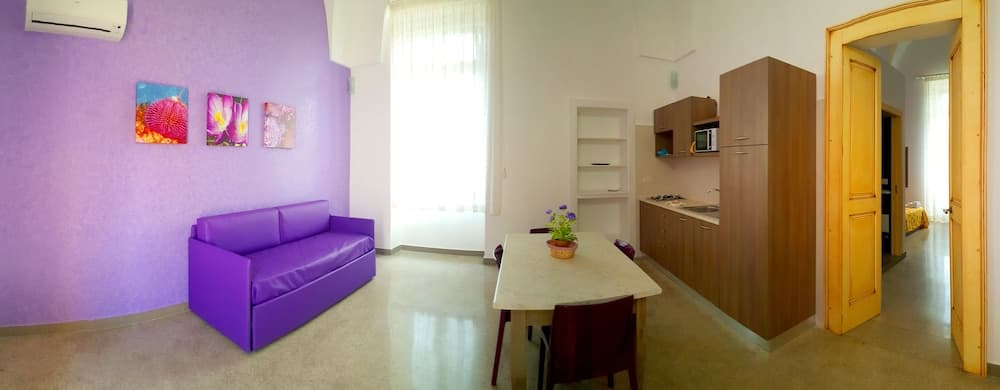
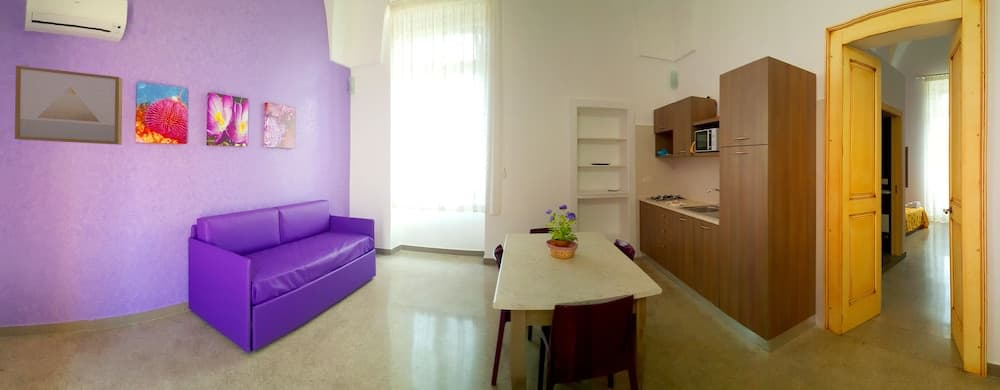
+ wall art [14,65,123,146]
